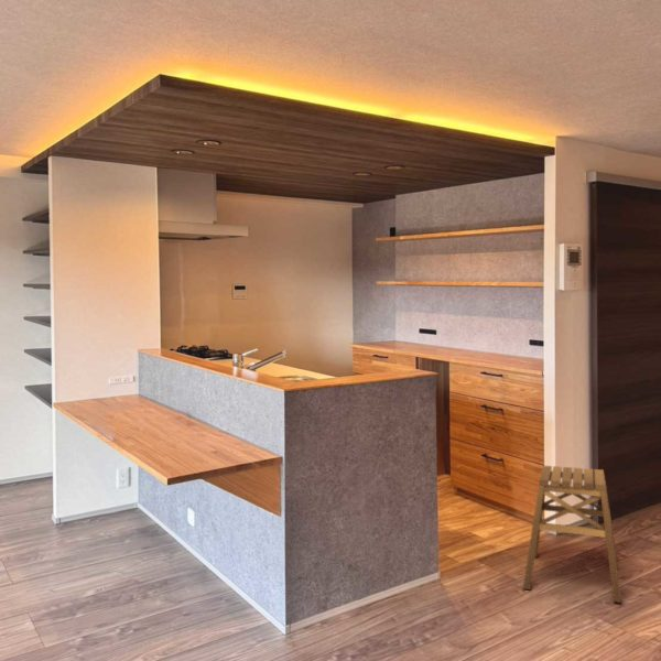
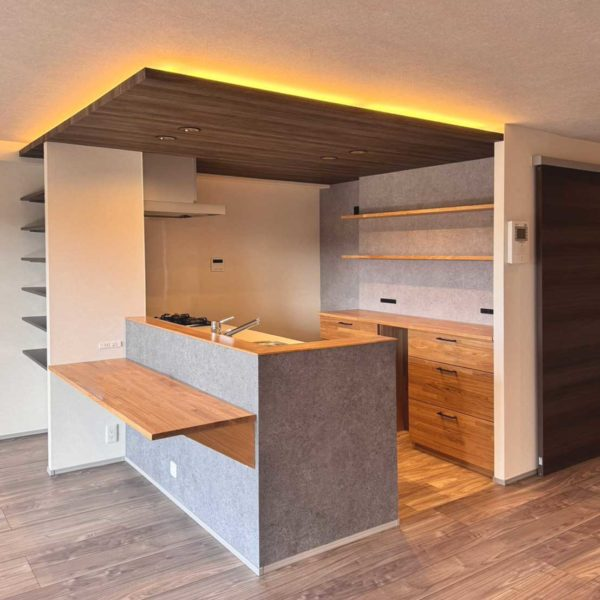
- stool [522,465,622,604]
